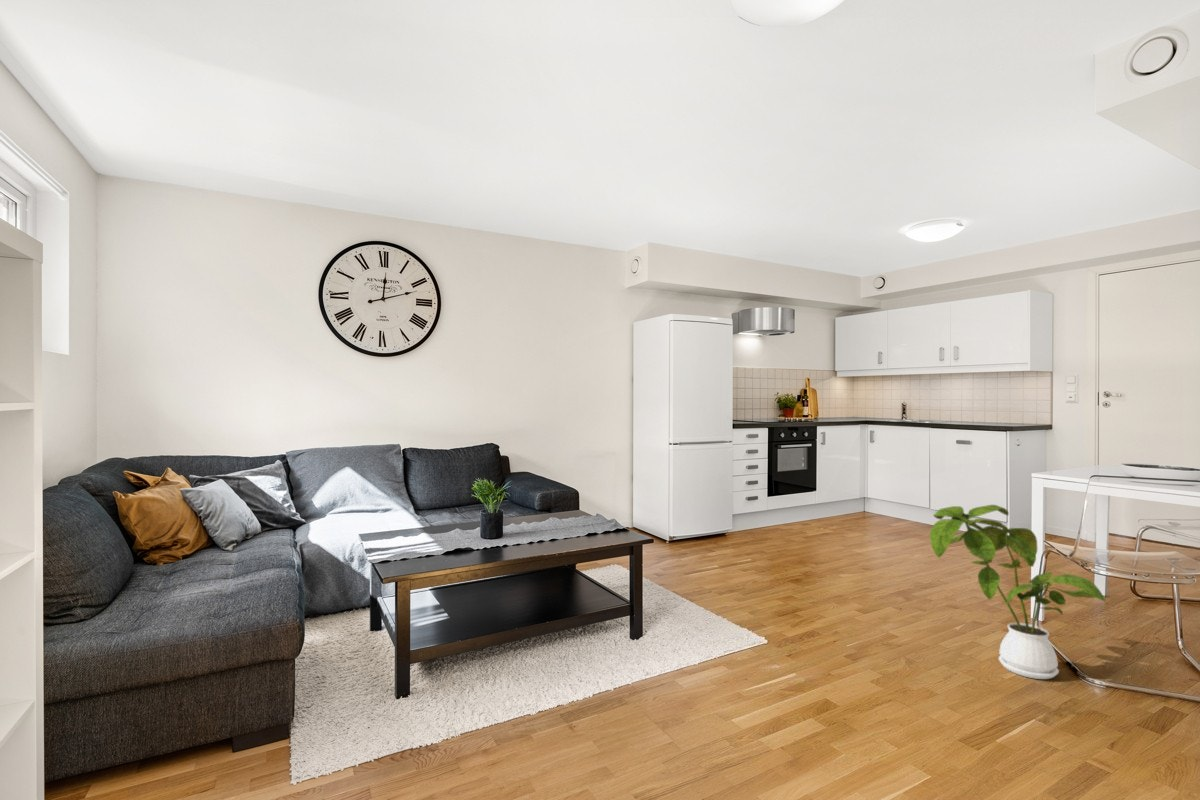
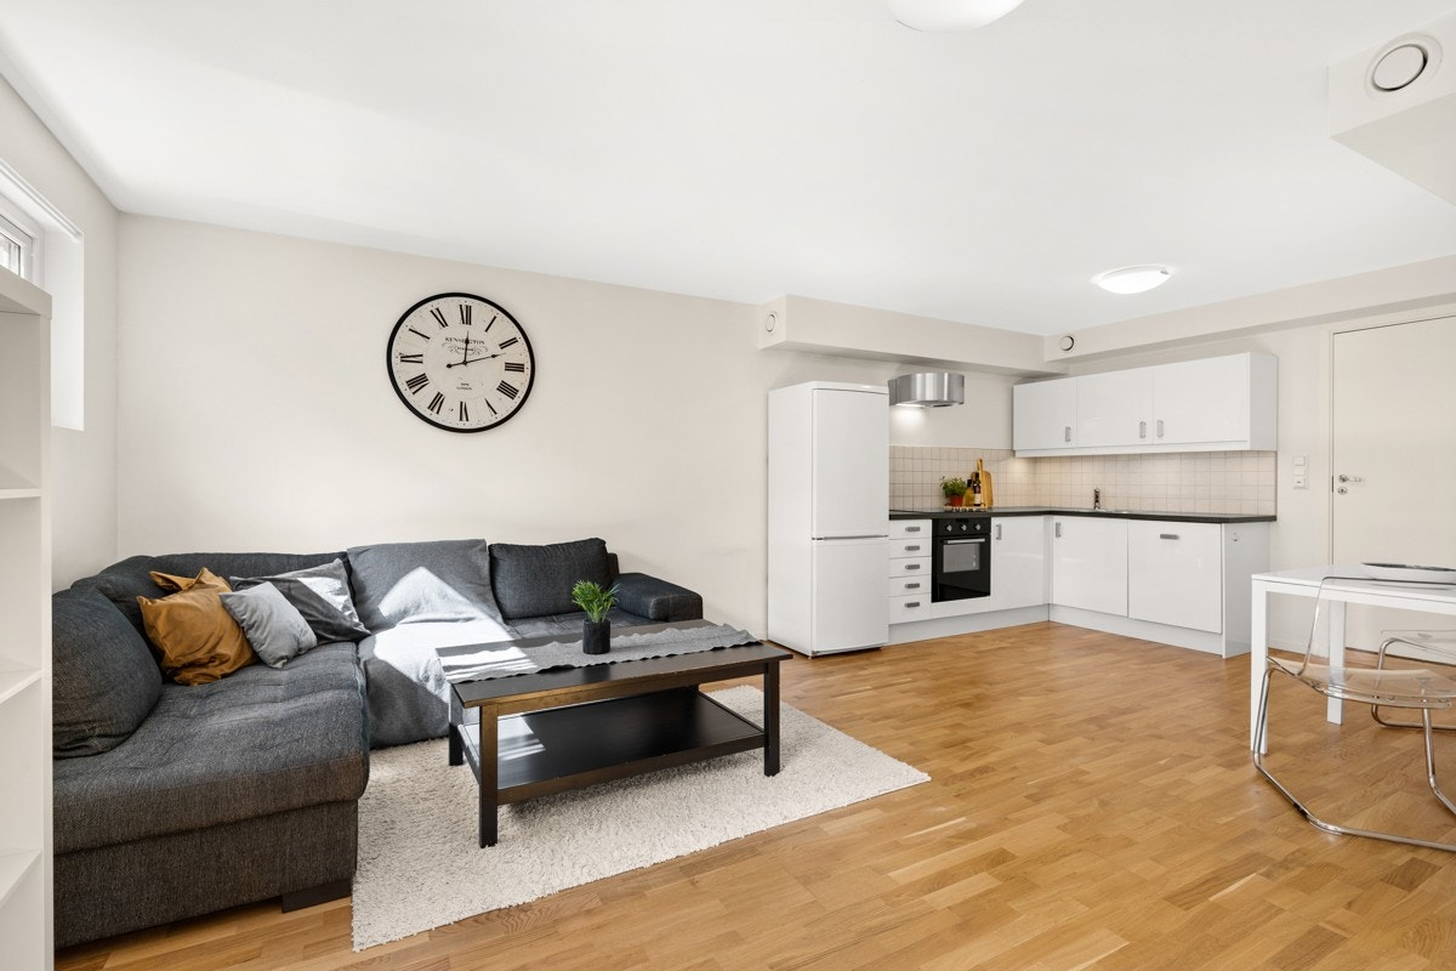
- house plant [929,504,1112,680]
